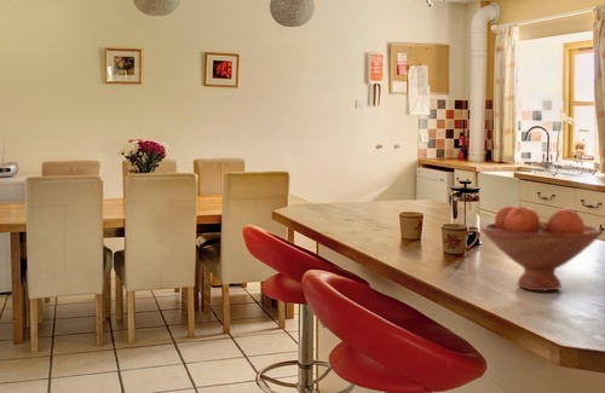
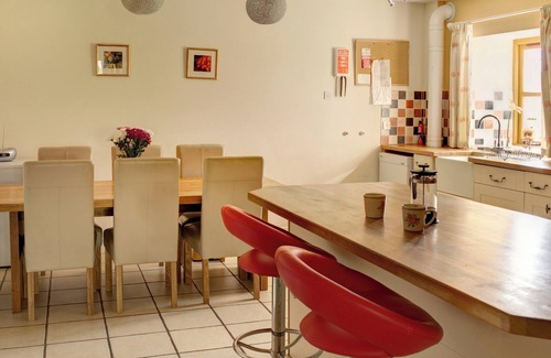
- fruit bowl [480,204,603,293]
